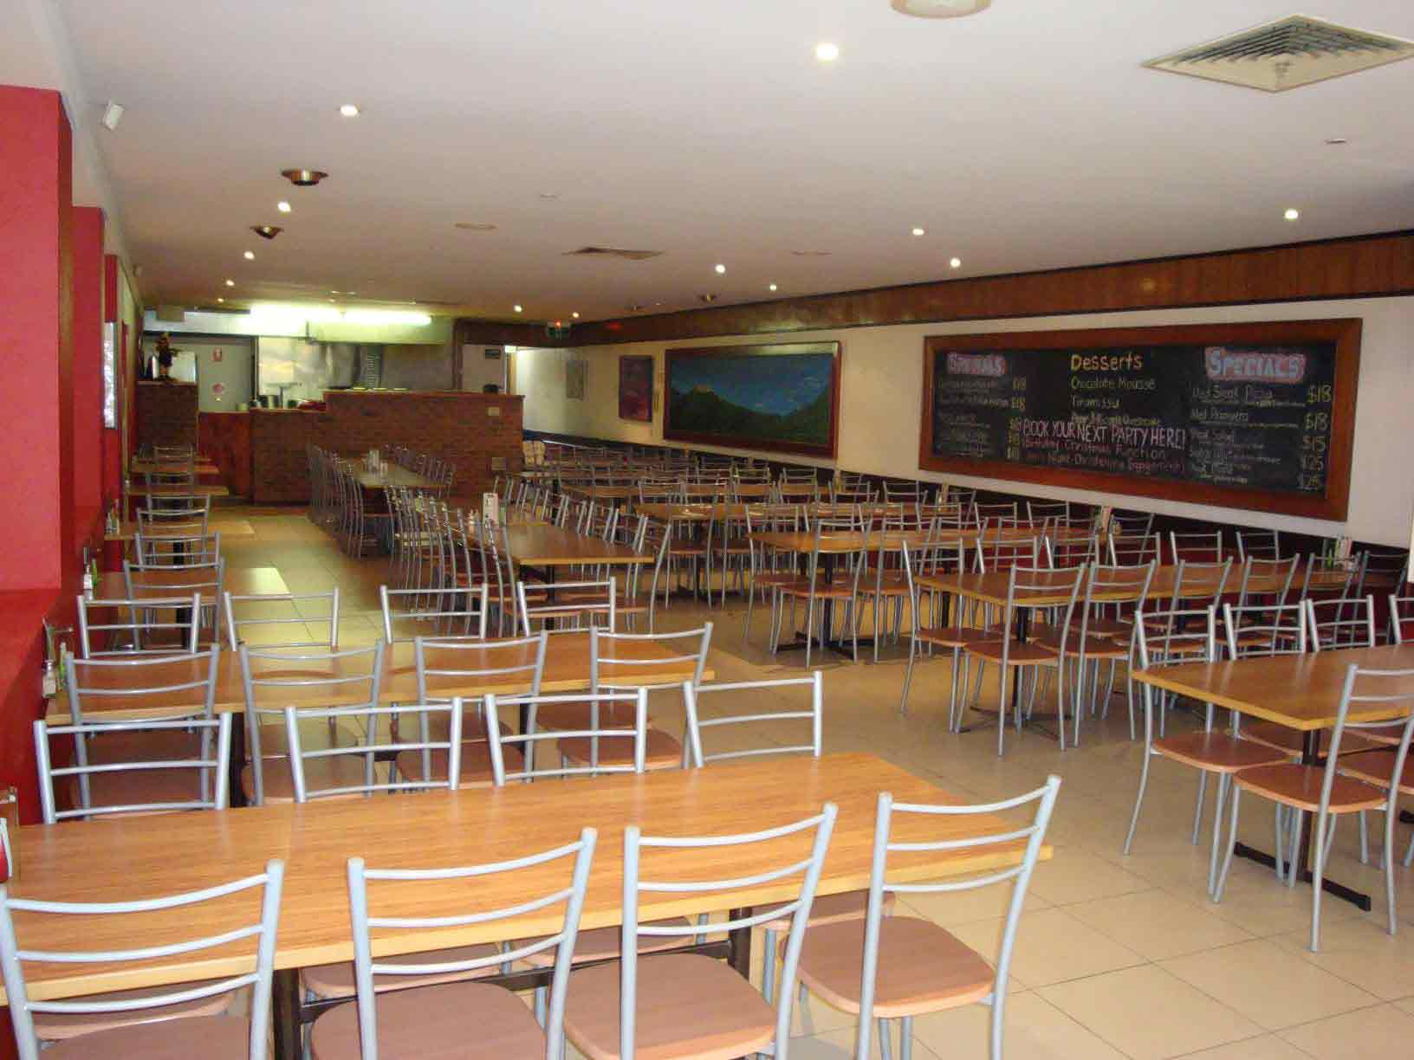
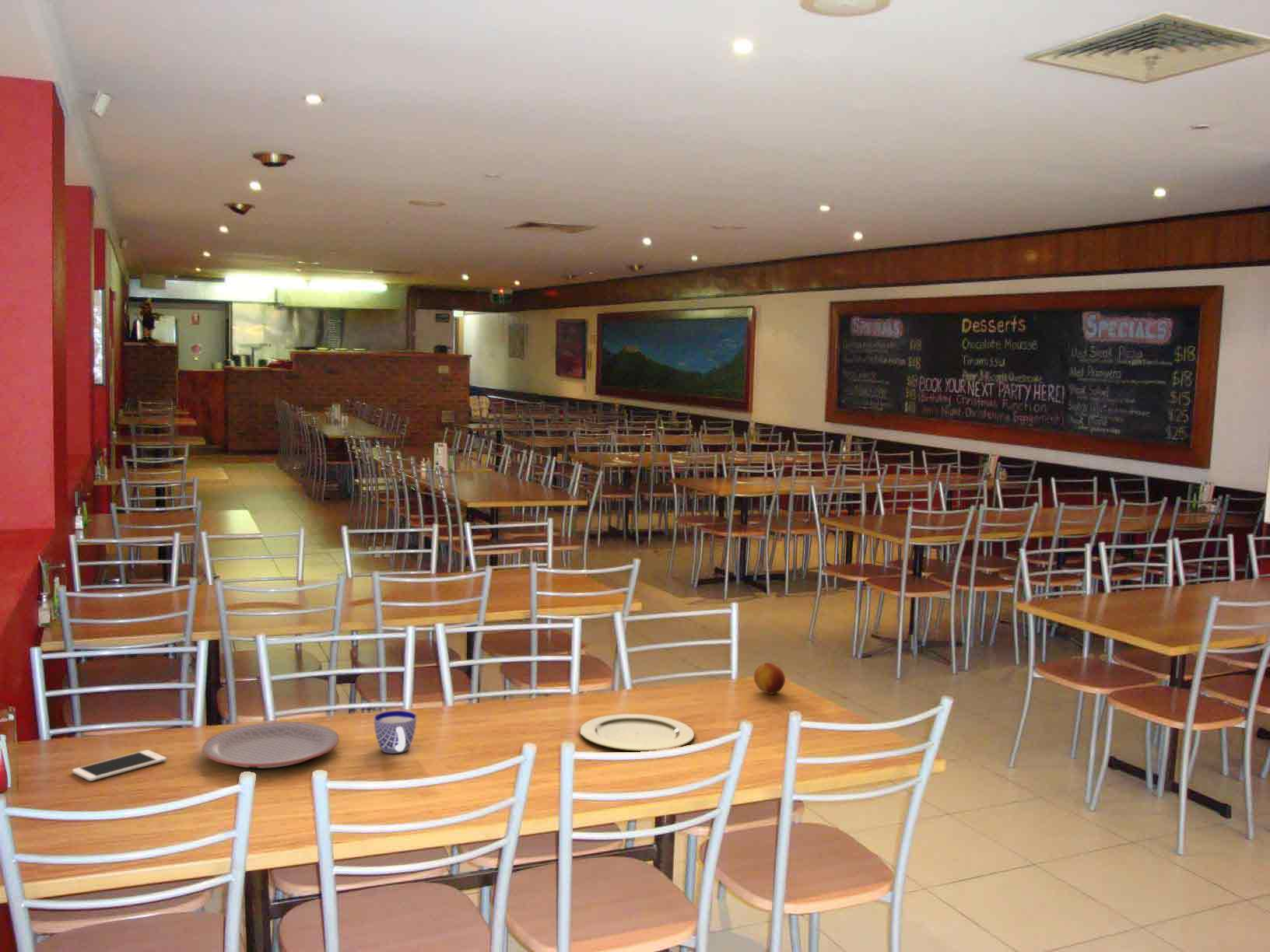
+ plate [202,721,340,769]
+ plate [579,713,695,752]
+ cell phone [72,749,167,782]
+ fruit [753,662,786,695]
+ cup [374,710,417,754]
